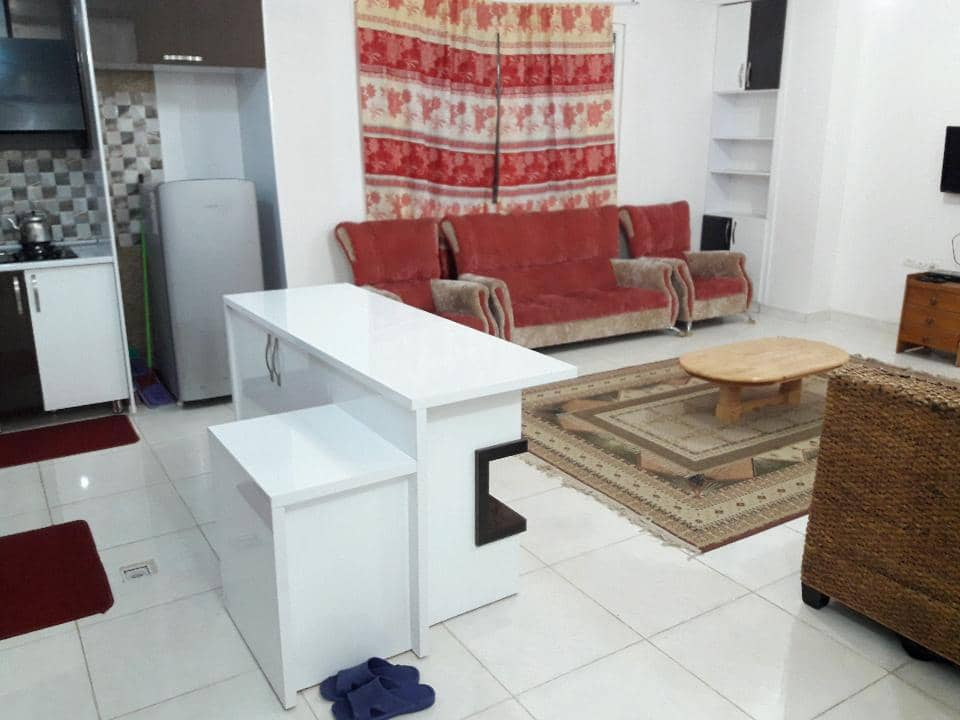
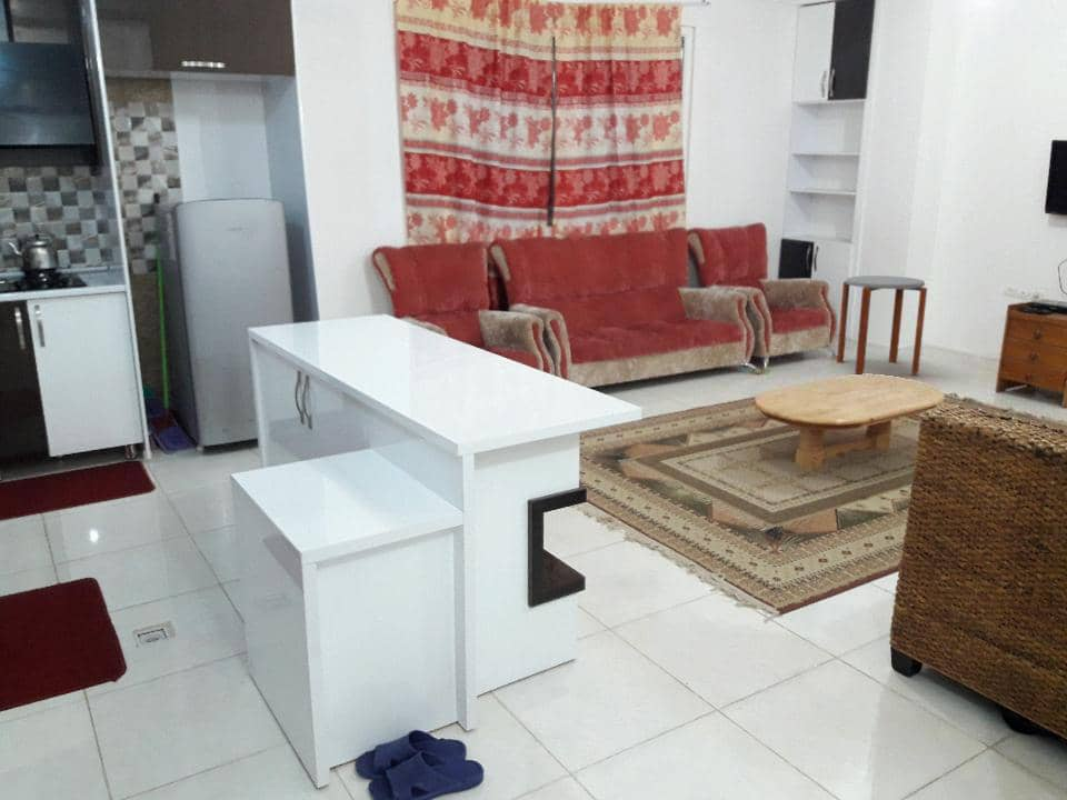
+ side table [836,274,928,376]
